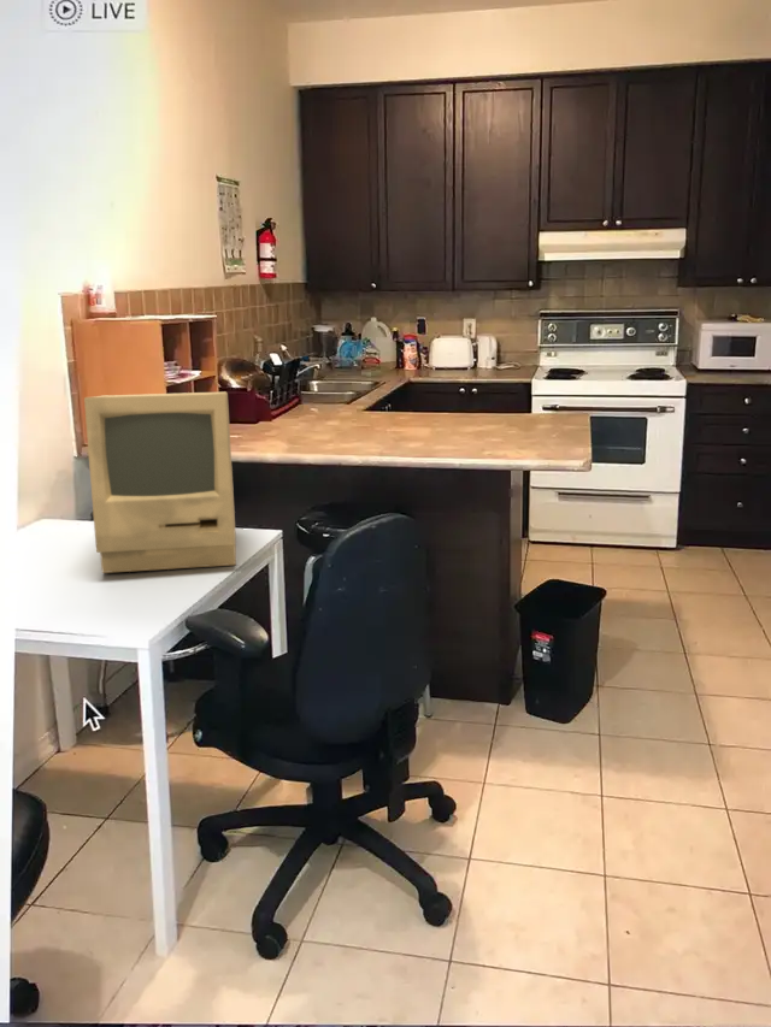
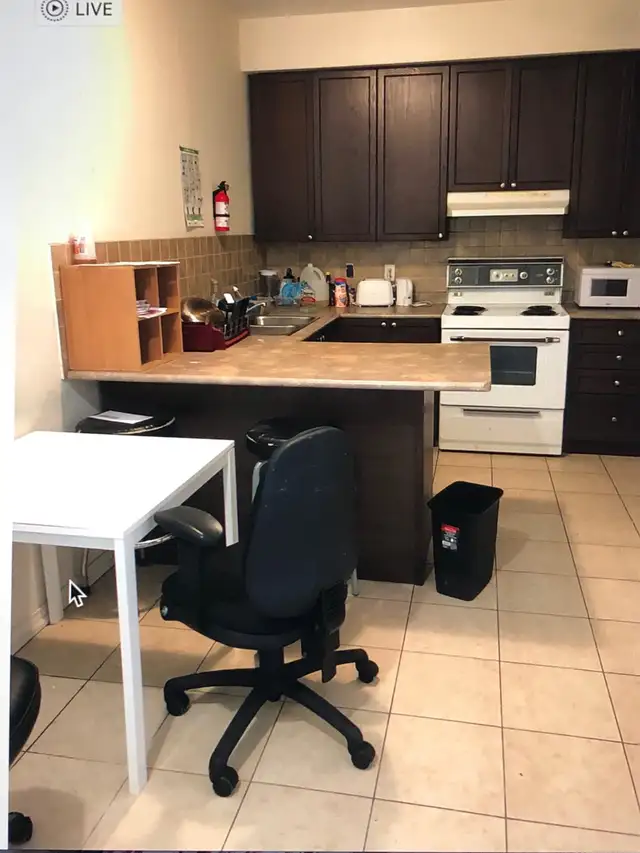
- computer monitor [83,391,237,574]
